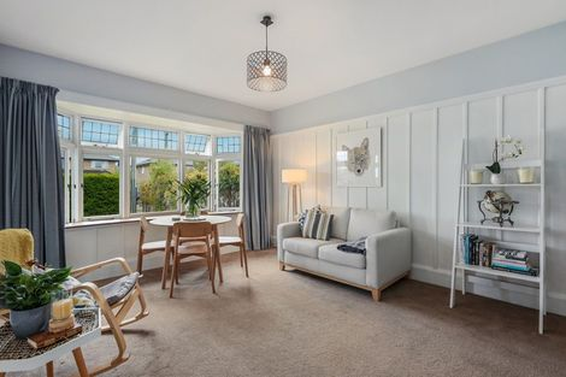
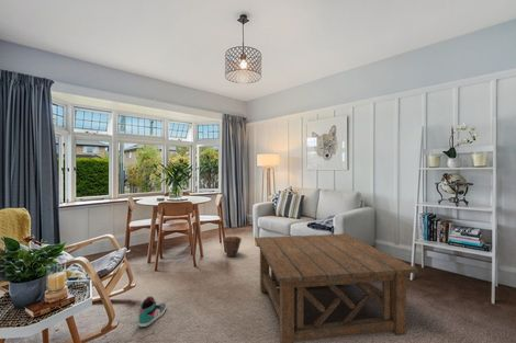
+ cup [222,236,243,258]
+ sneaker [138,296,167,328]
+ coffee table [254,232,418,343]
